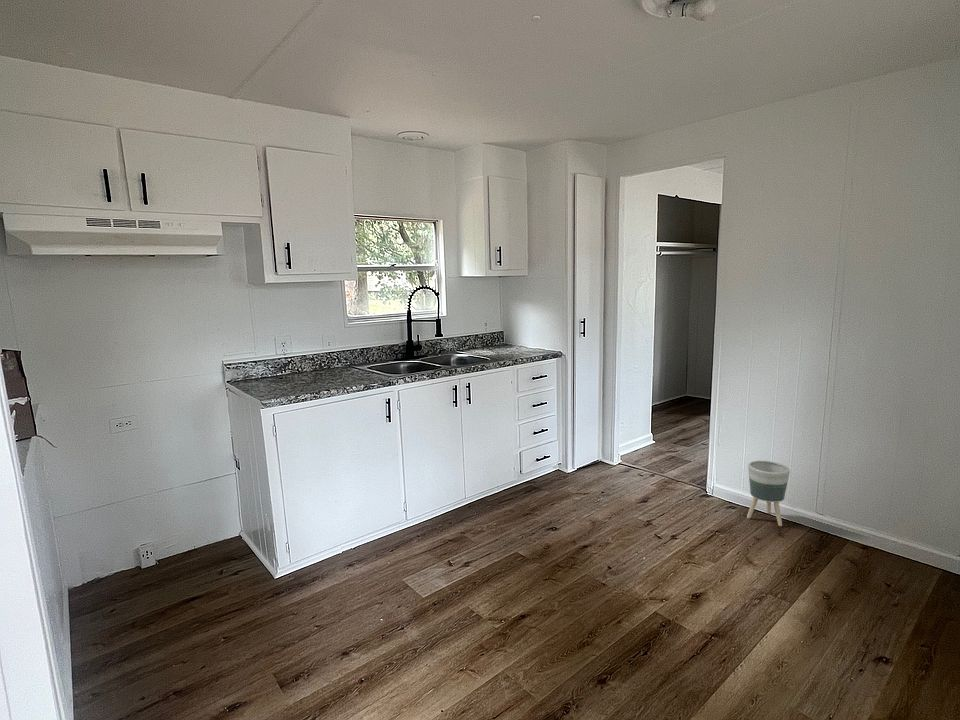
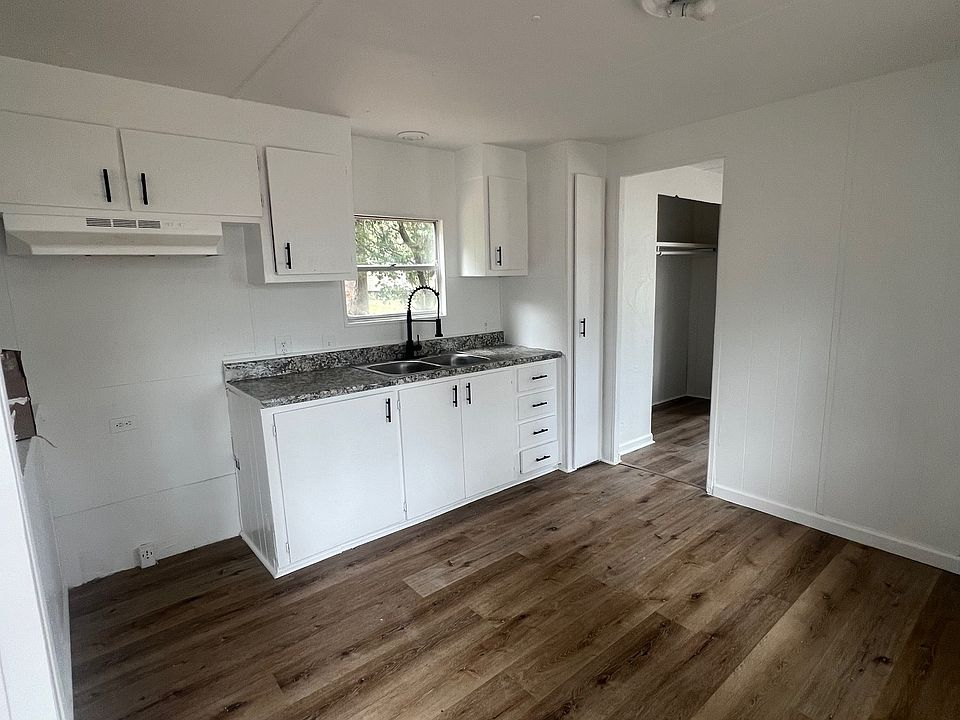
- planter [746,460,791,527]
